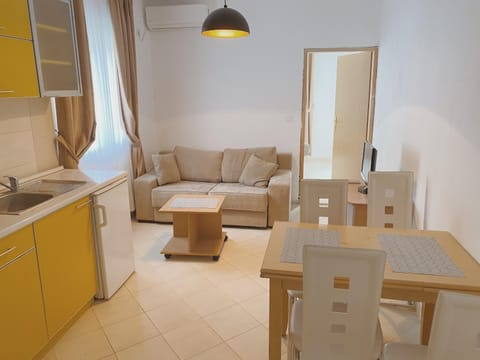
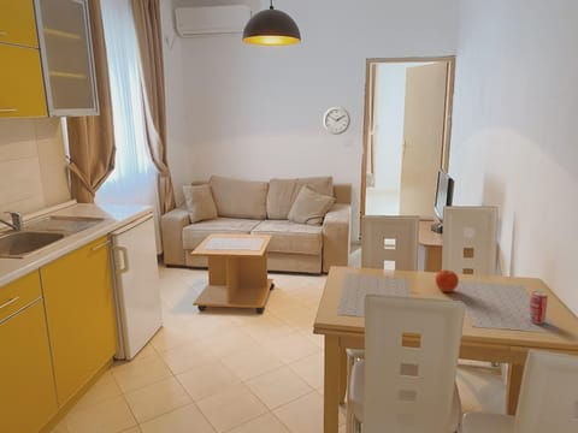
+ fruit [435,269,460,293]
+ wall clock [322,106,352,136]
+ beverage can [527,290,549,325]
